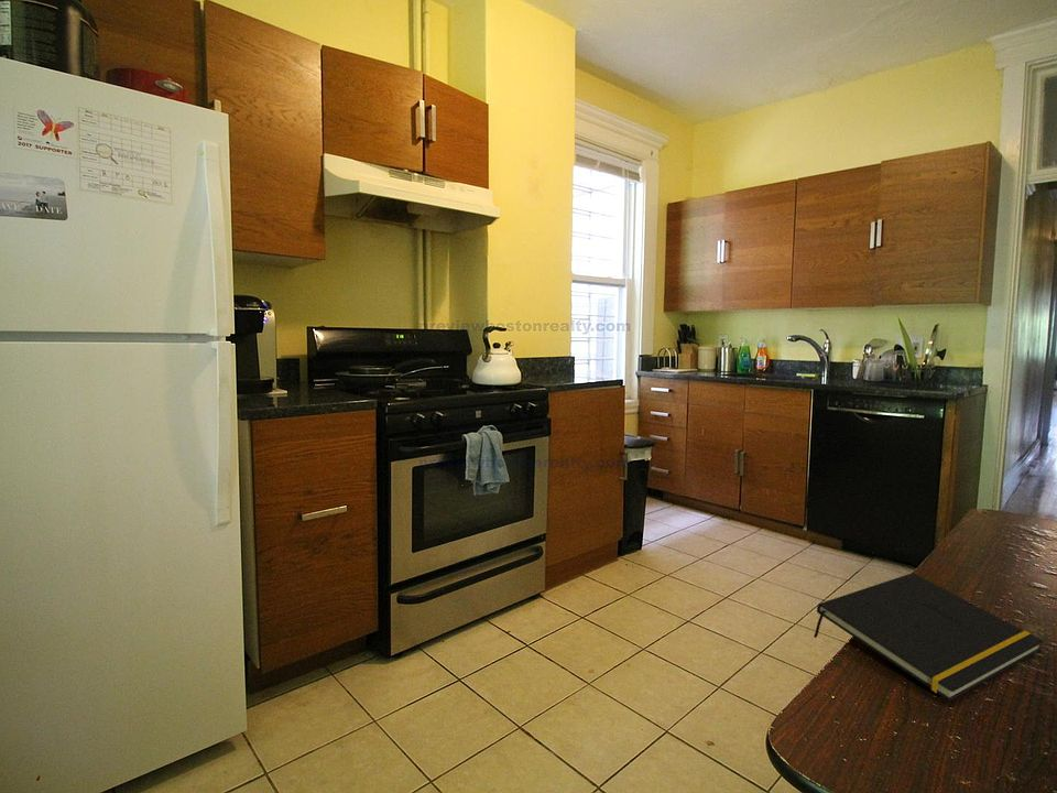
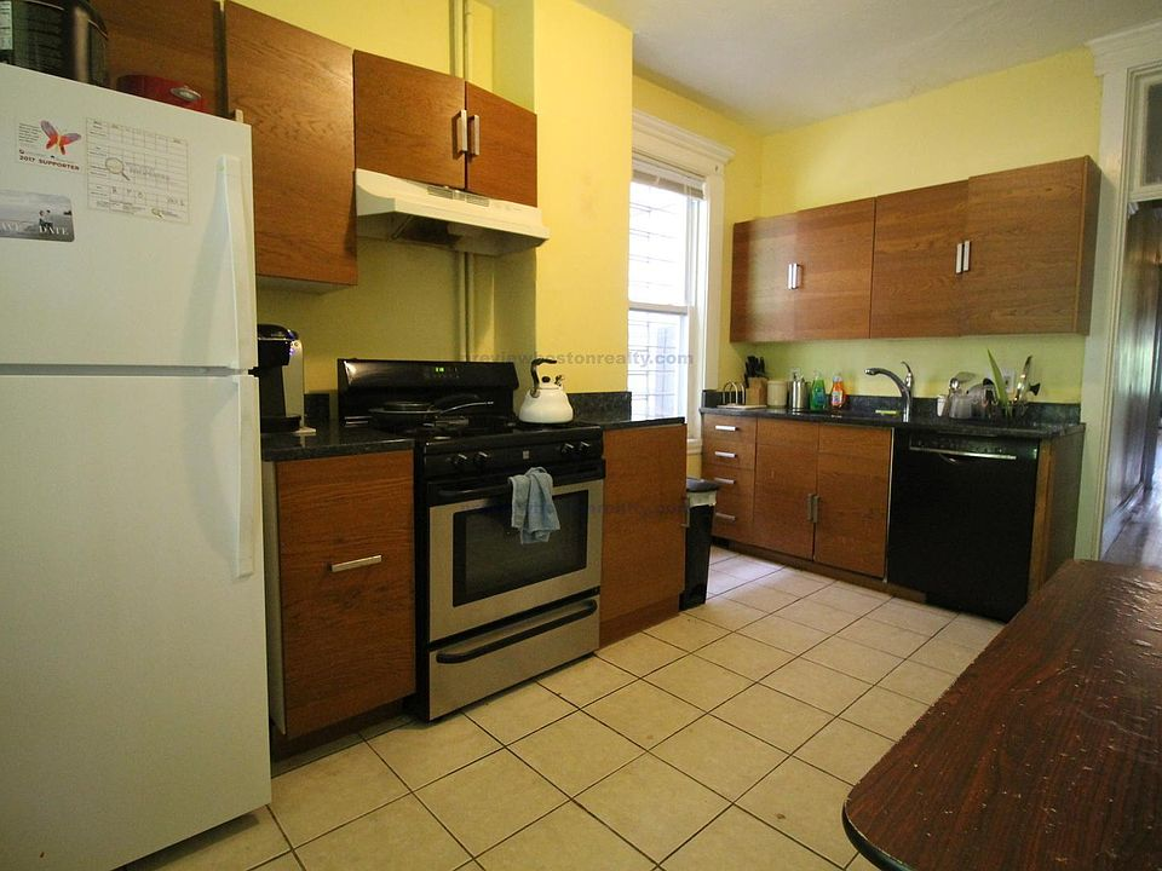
- notepad [813,572,1045,702]
